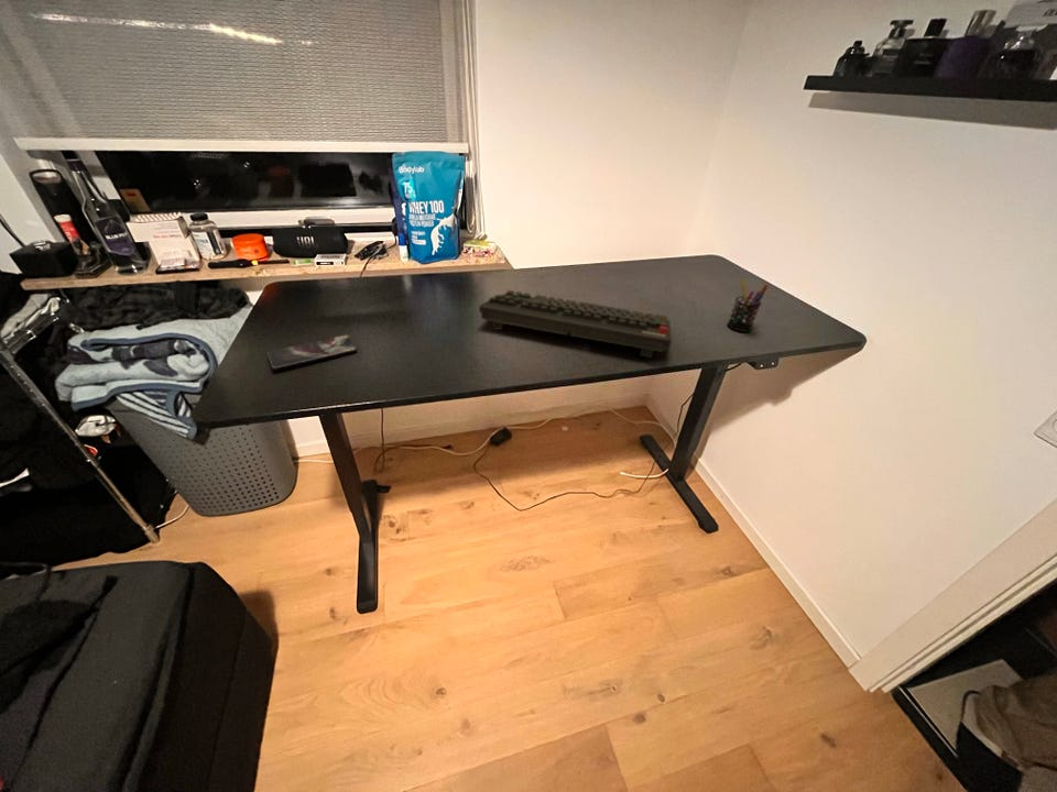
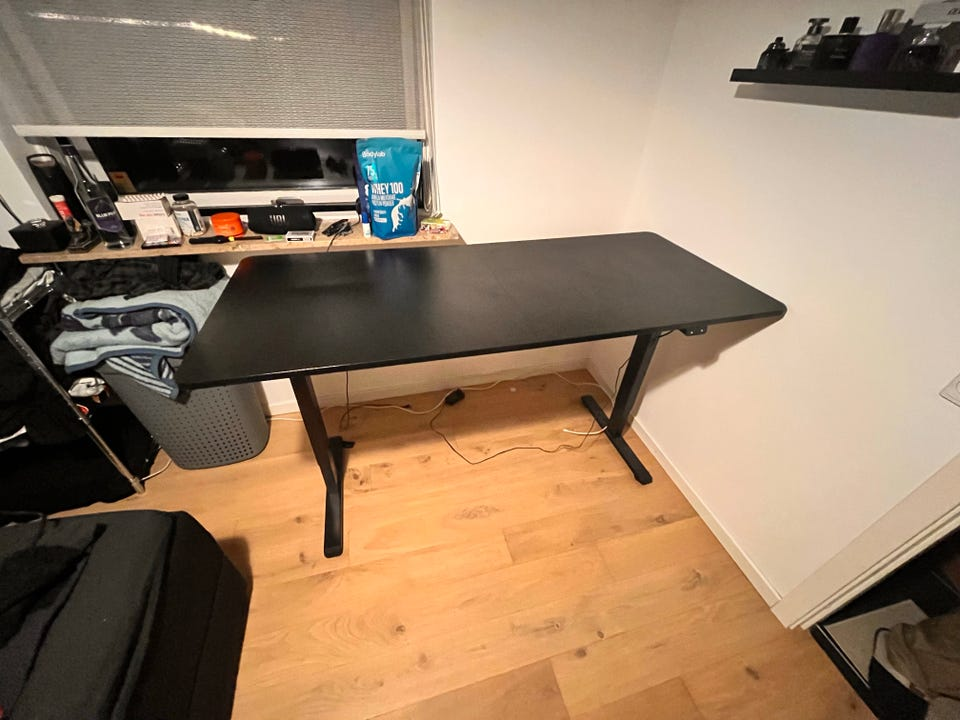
- smartphone [266,333,358,372]
- pen holder [726,279,770,333]
- computer keyboard [478,289,673,360]
